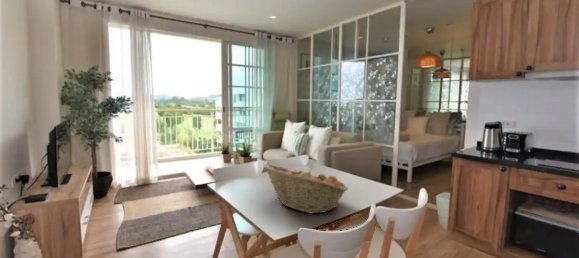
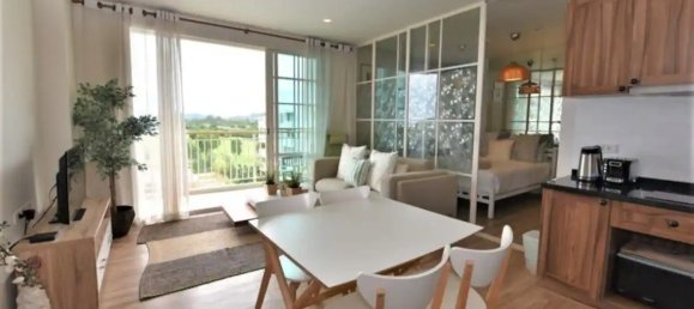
- fruit basket [262,163,349,215]
